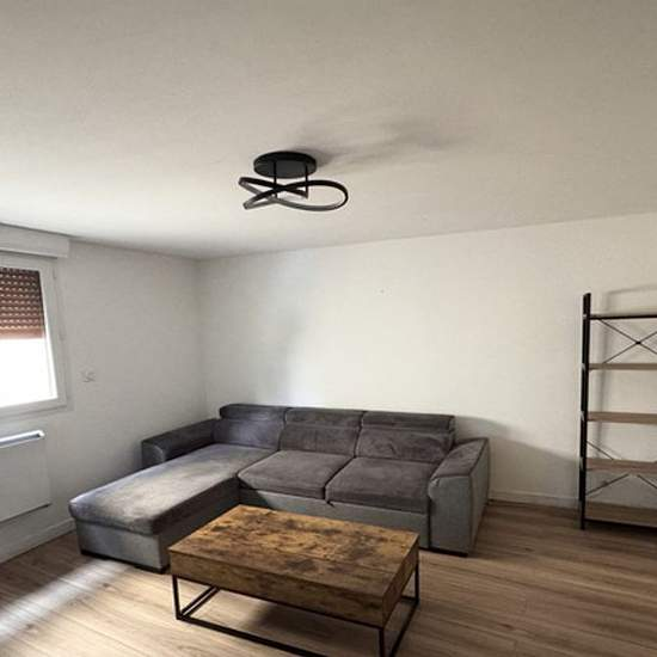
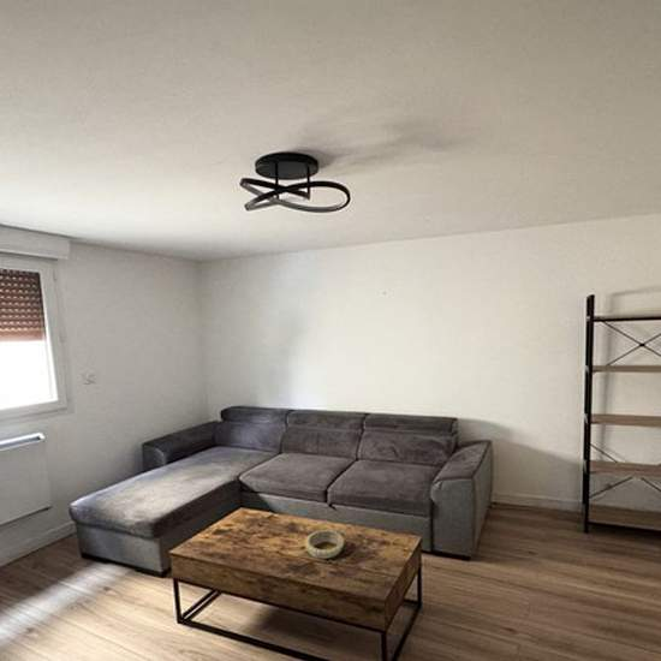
+ decorative bowl [304,529,346,560]
